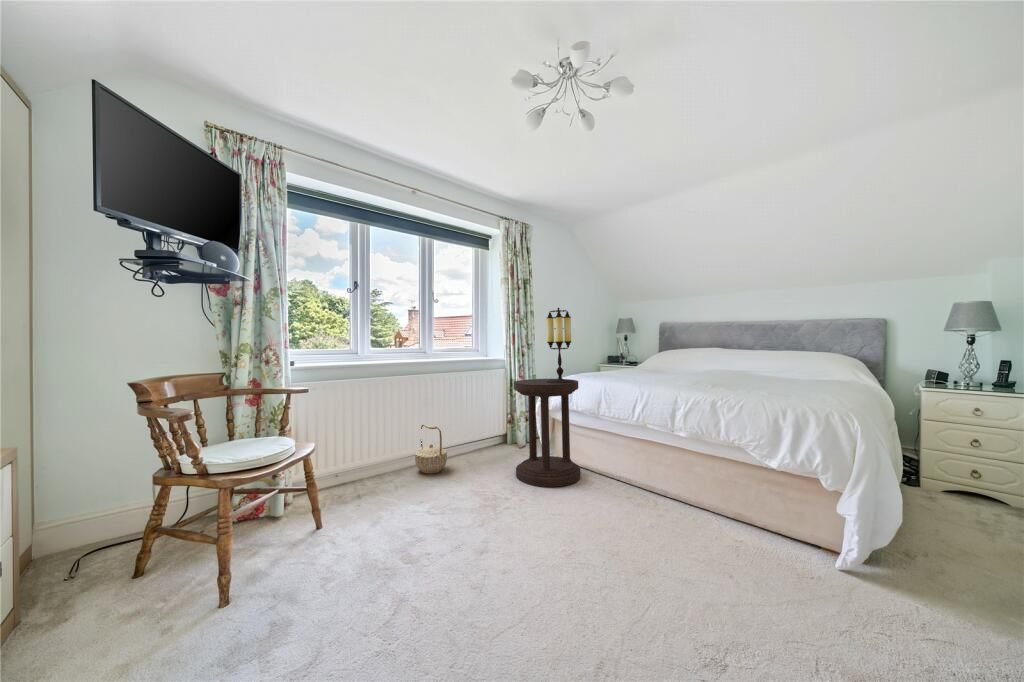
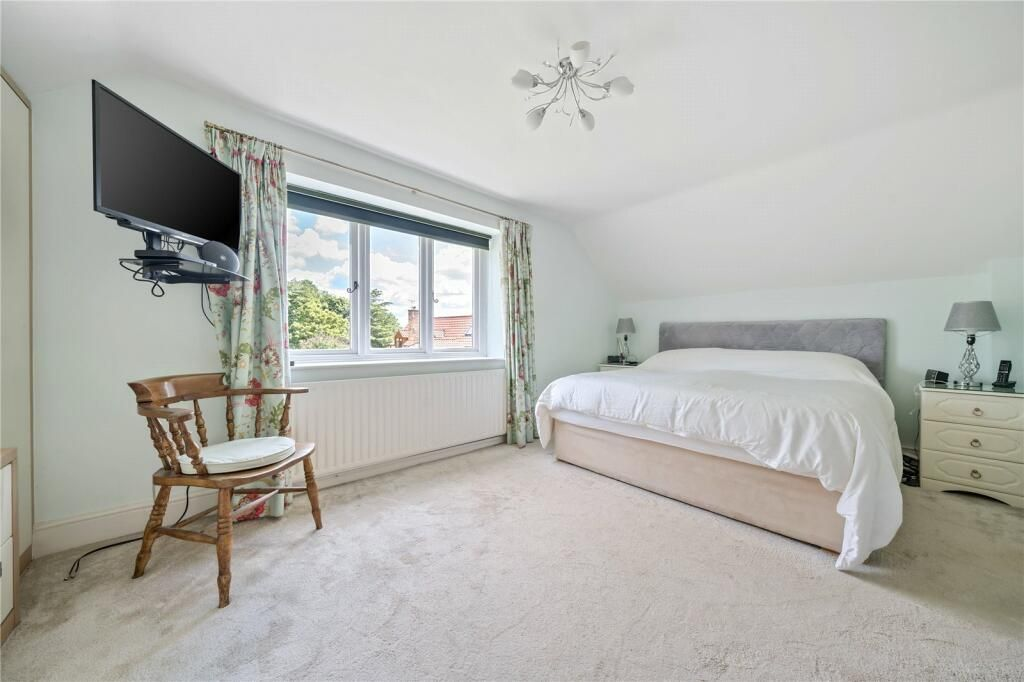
- table lamp [546,306,574,383]
- basket [414,423,448,475]
- side table [513,378,582,488]
